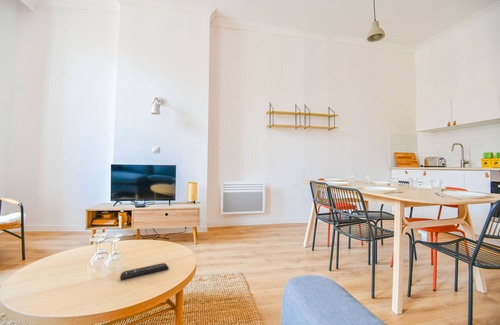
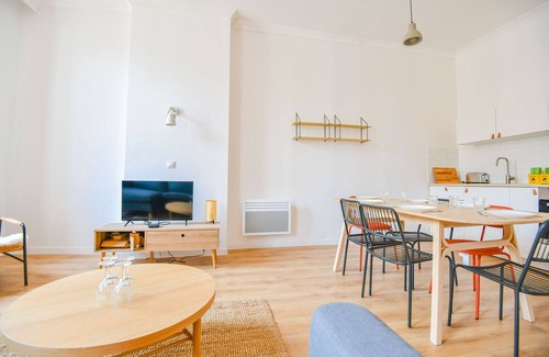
- remote control [119,262,170,281]
